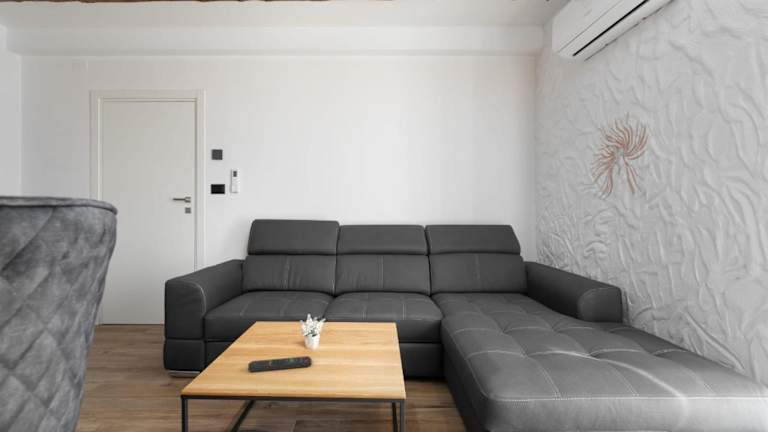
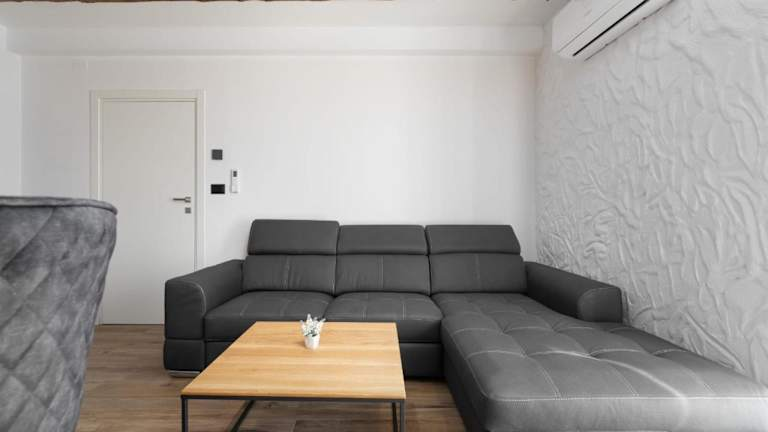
- remote control [247,355,313,373]
- wall sculpture [589,110,650,202]
